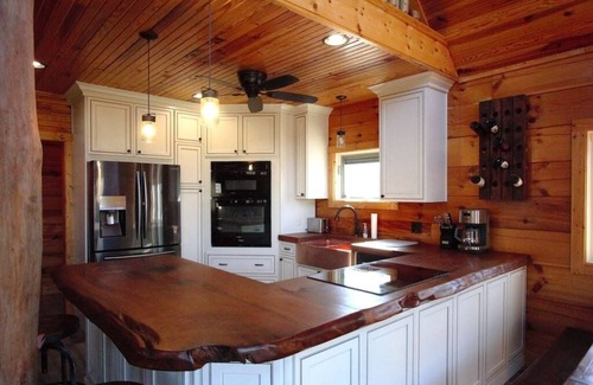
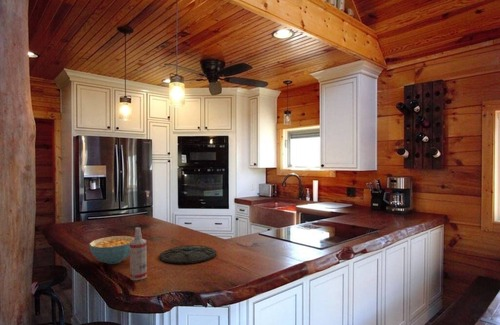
+ cereal bowl [88,235,135,265]
+ spray bottle [129,227,148,281]
+ plate [159,244,217,266]
